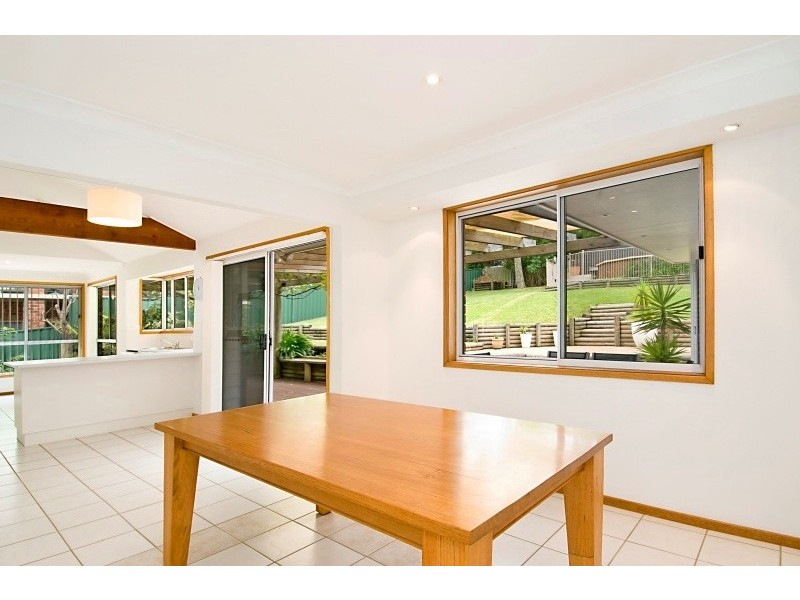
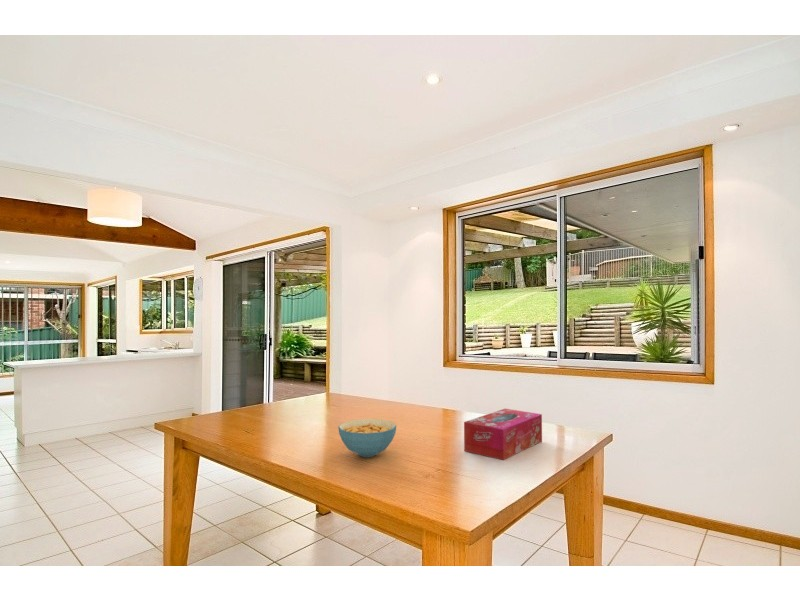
+ cereal bowl [337,418,397,458]
+ tissue box [463,408,543,461]
